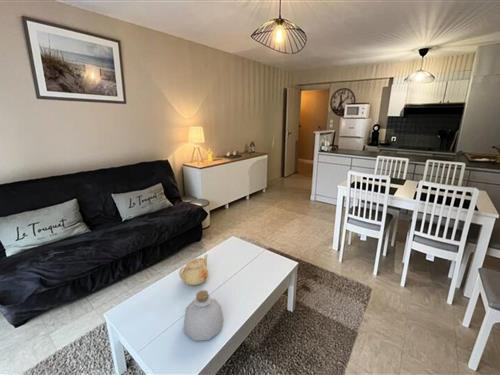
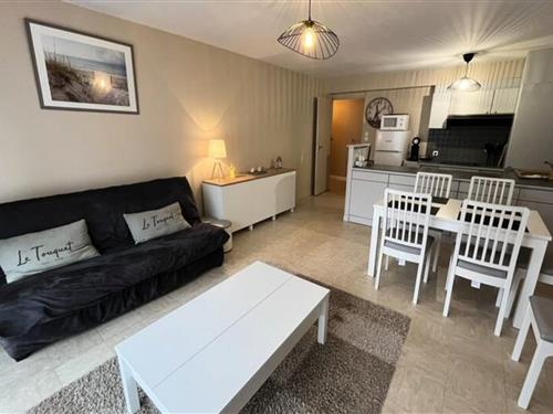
- bottle [183,289,224,342]
- teapot [178,253,209,286]
